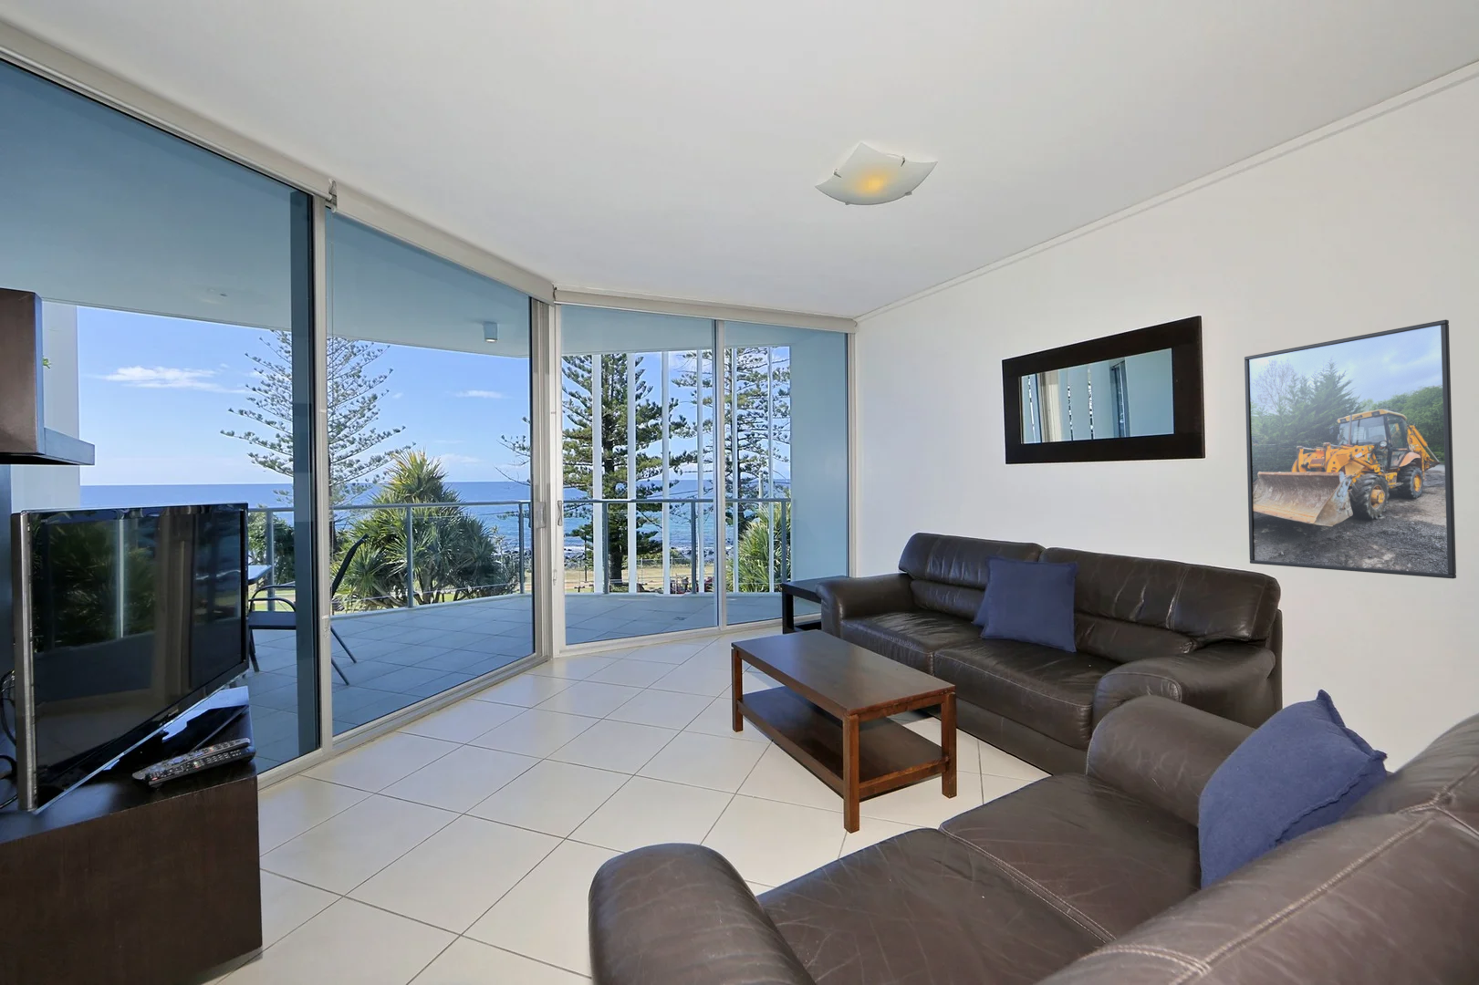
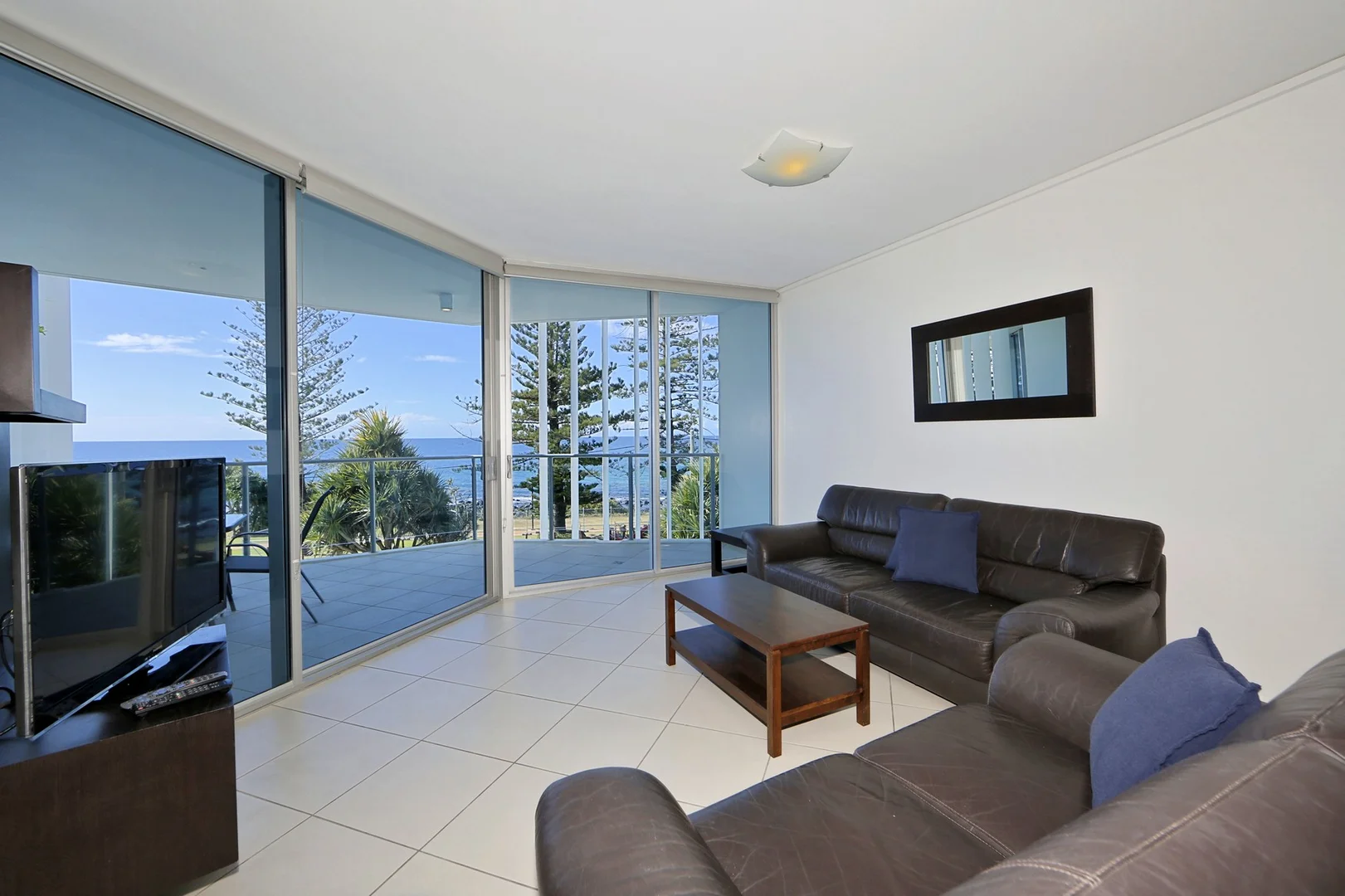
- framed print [1244,319,1457,580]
